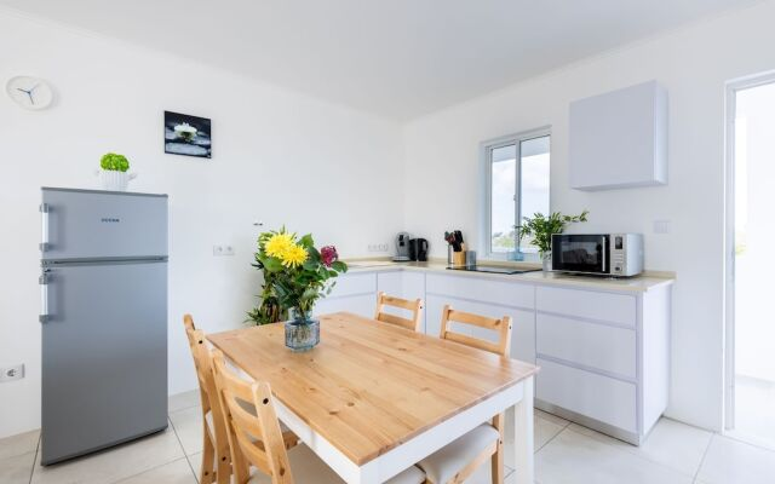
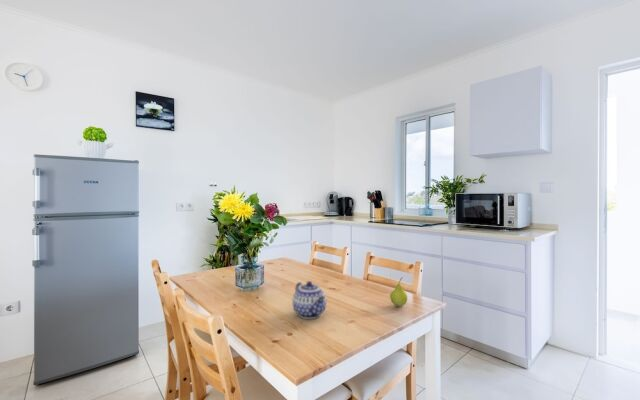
+ fruit [389,277,408,308]
+ teapot [292,280,327,320]
